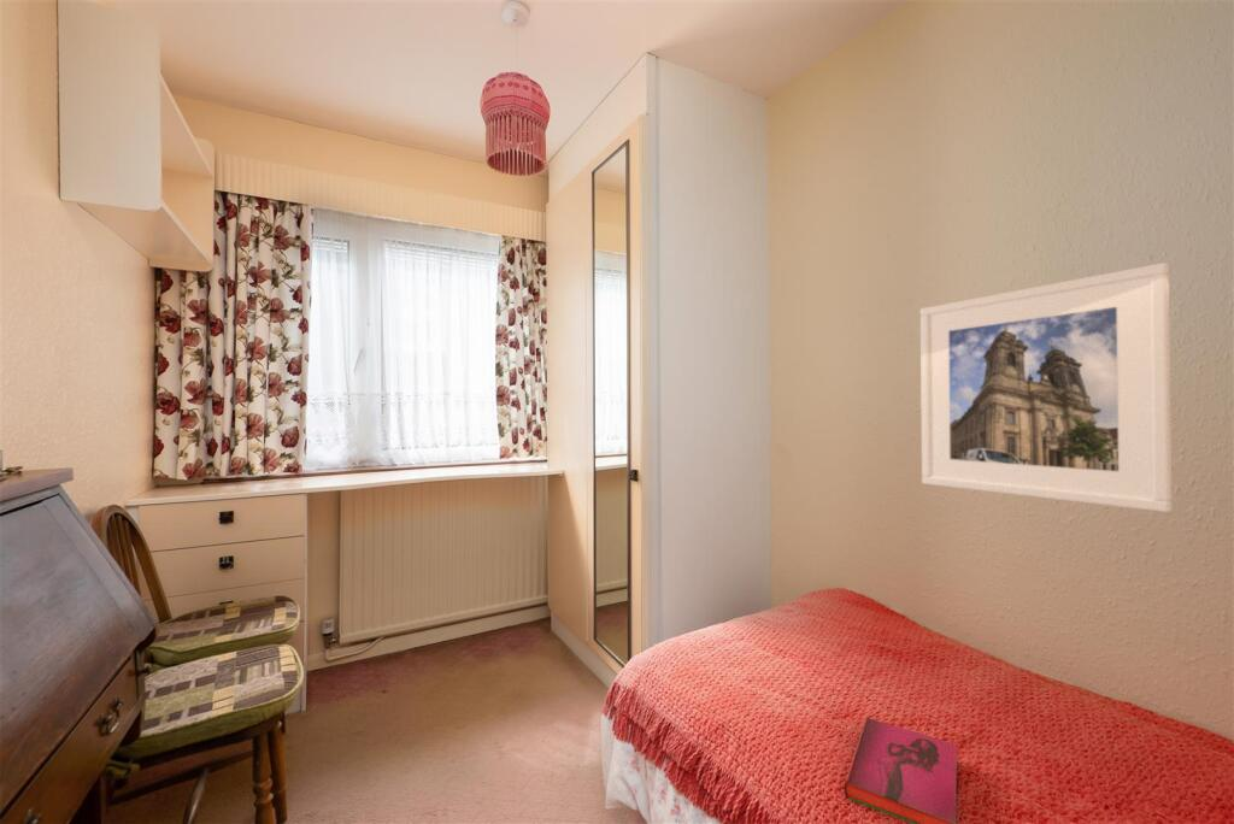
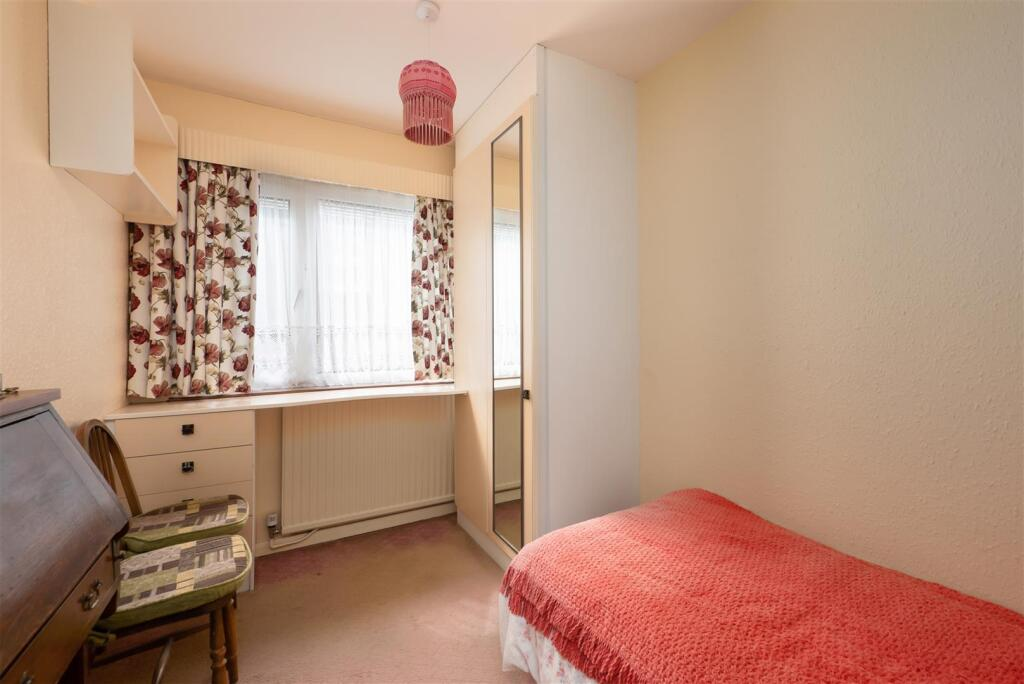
- hardback book [844,716,958,824]
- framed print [919,261,1173,513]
